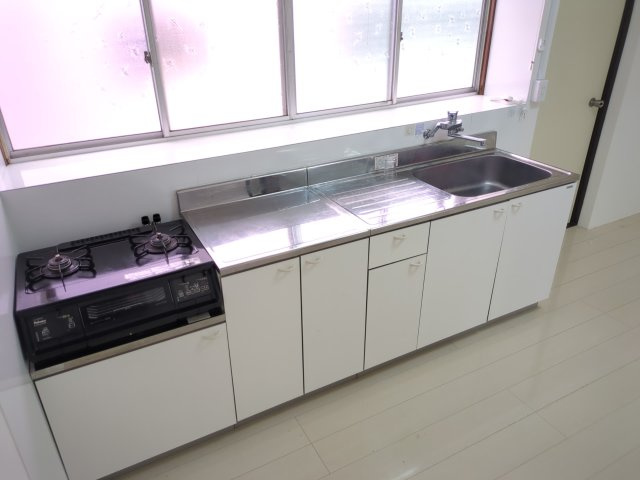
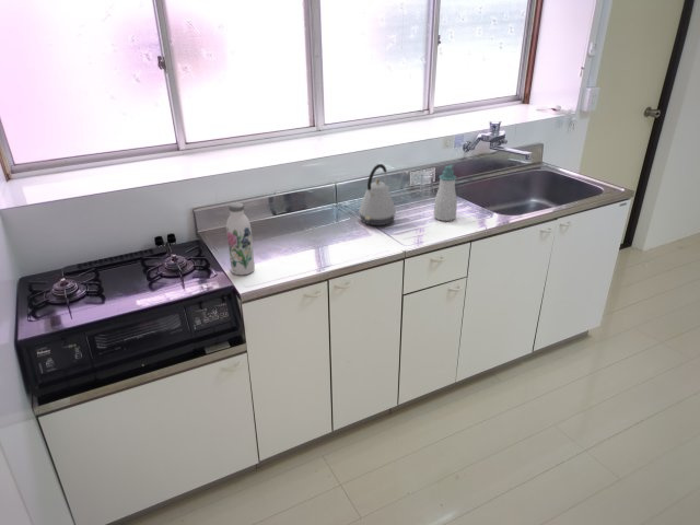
+ soap bottle [433,164,458,222]
+ water bottle [225,202,256,276]
+ kettle [358,163,397,226]
